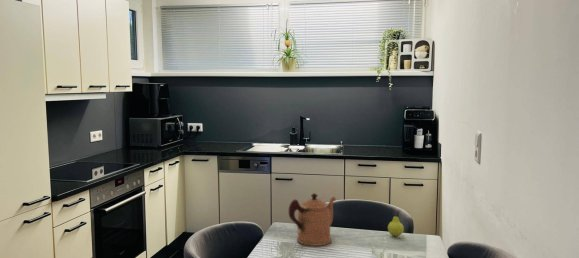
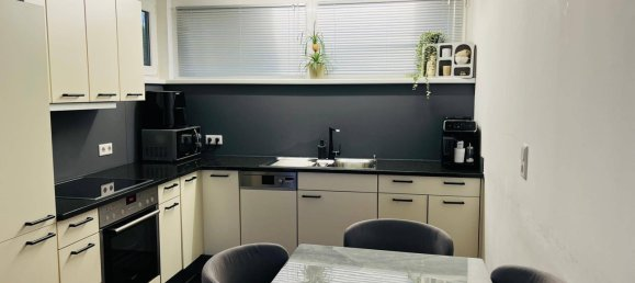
- fruit [387,208,405,238]
- coffeepot [288,192,337,247]
